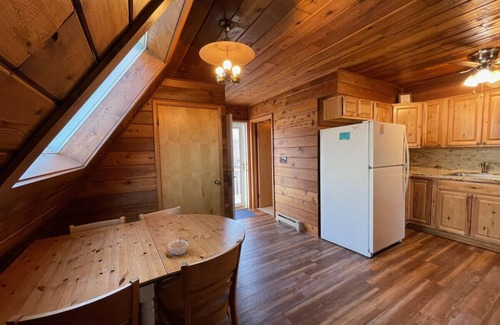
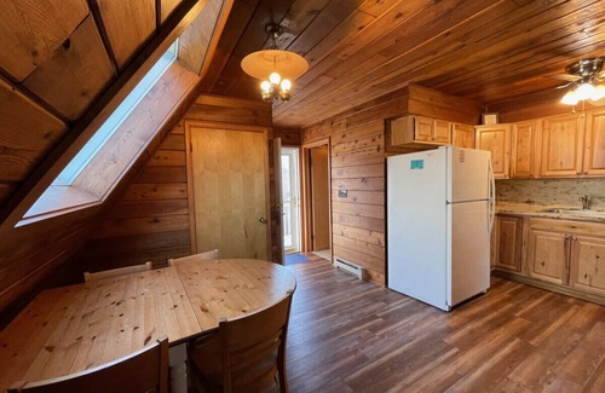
- legume [167,236,190,256]
